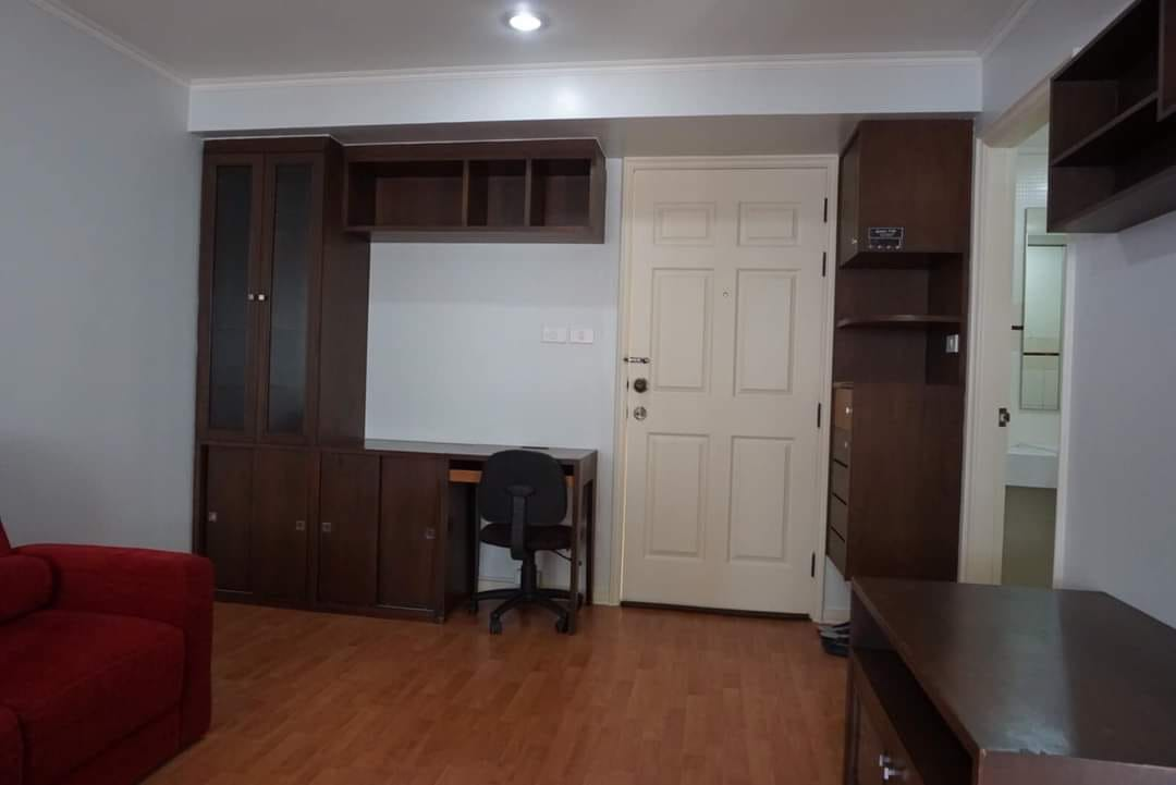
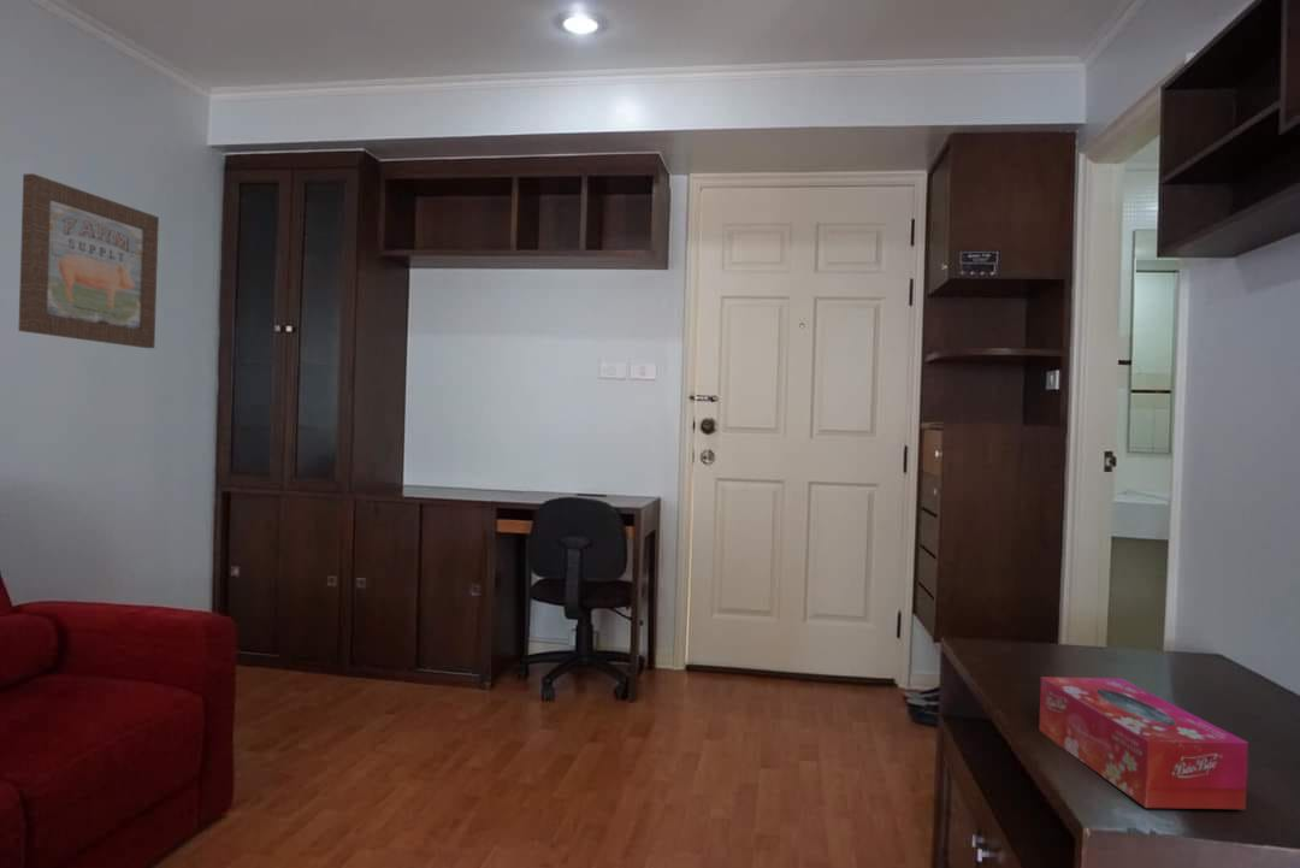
+ tissue box [1038,675,1249,810]
+ wall art [17,172,160,349]
